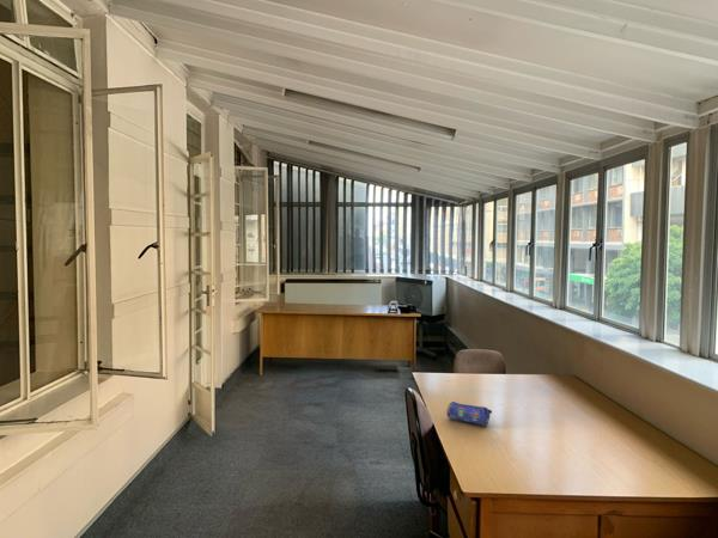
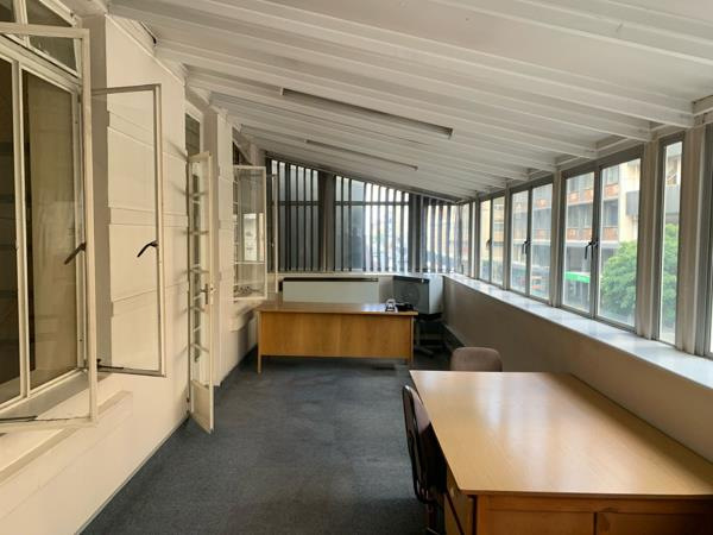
- pencil case [445,401,493,427]
